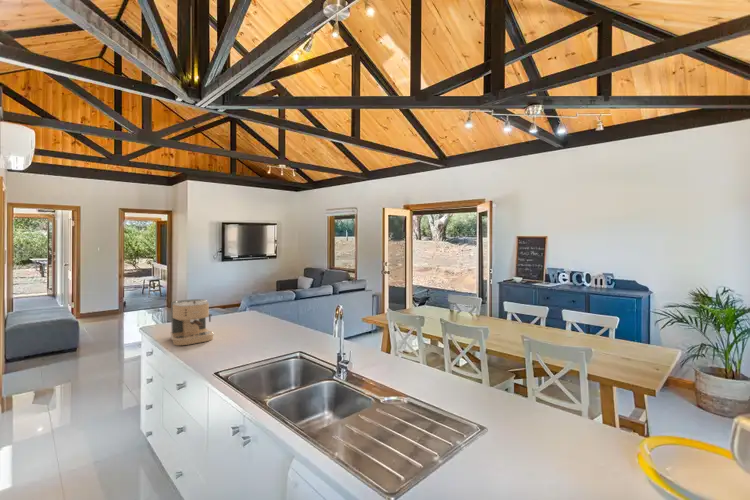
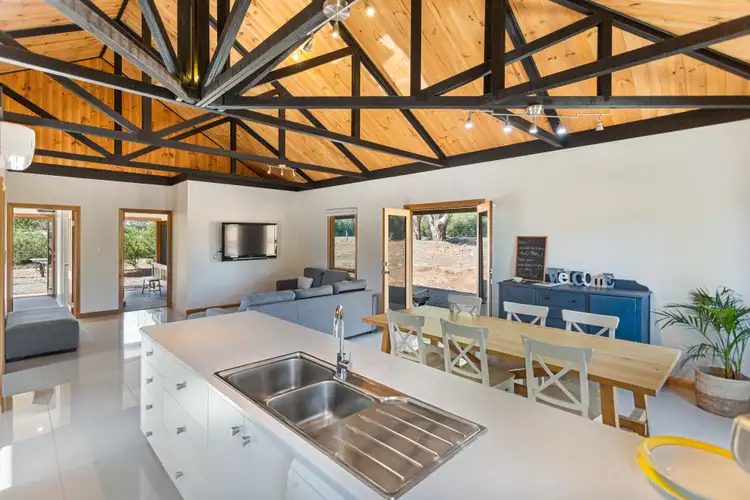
- coffee maker [169,298,215,346]
